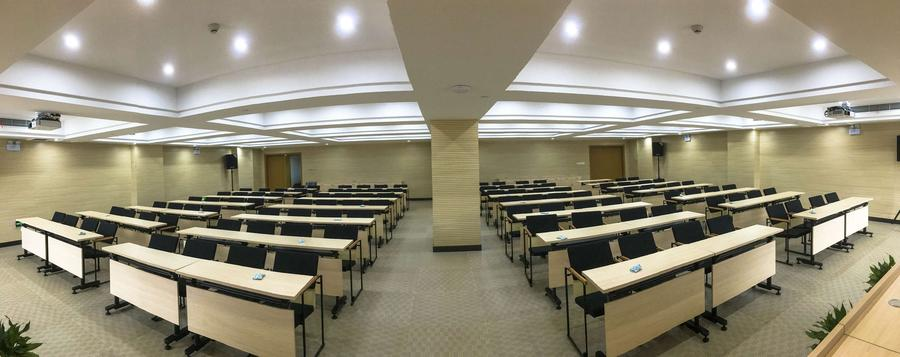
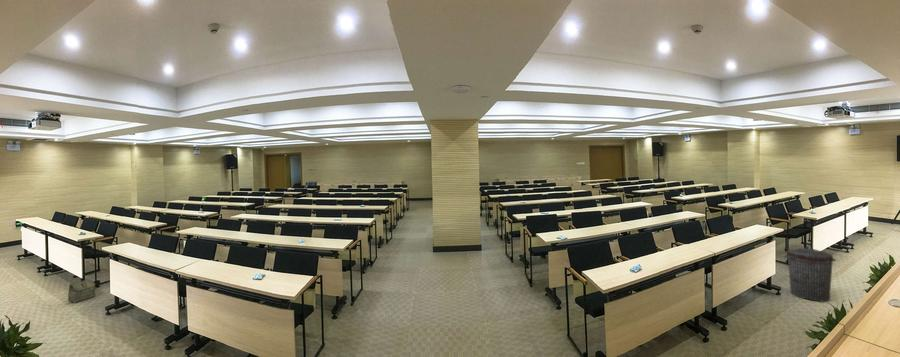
+ bag [67,278,96,303]
+ trash can [783,245,837,303]
